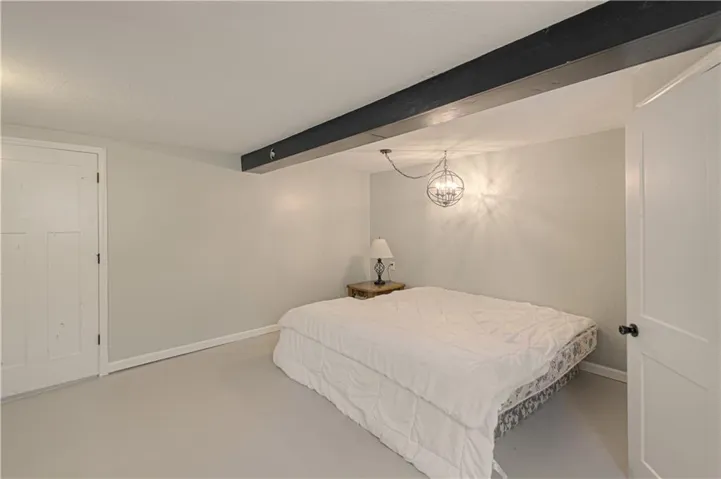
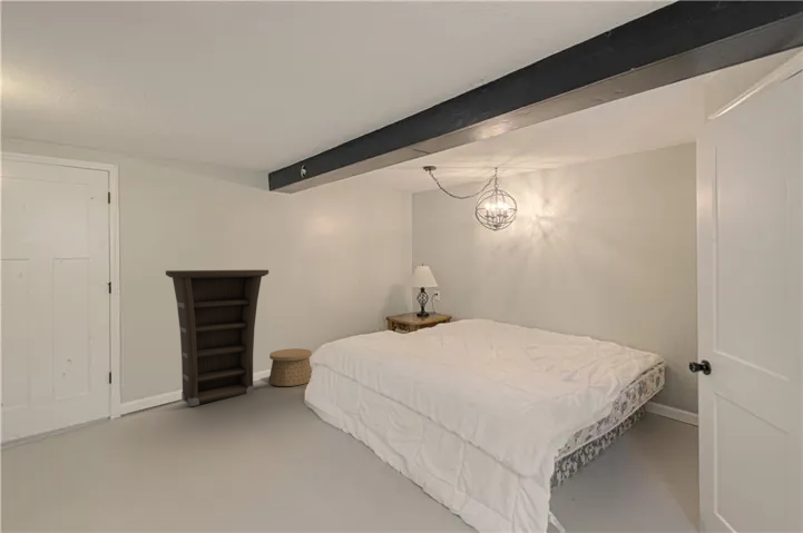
+ basket [268,348,313,387]
+ cabinet [165,269,270,407]
